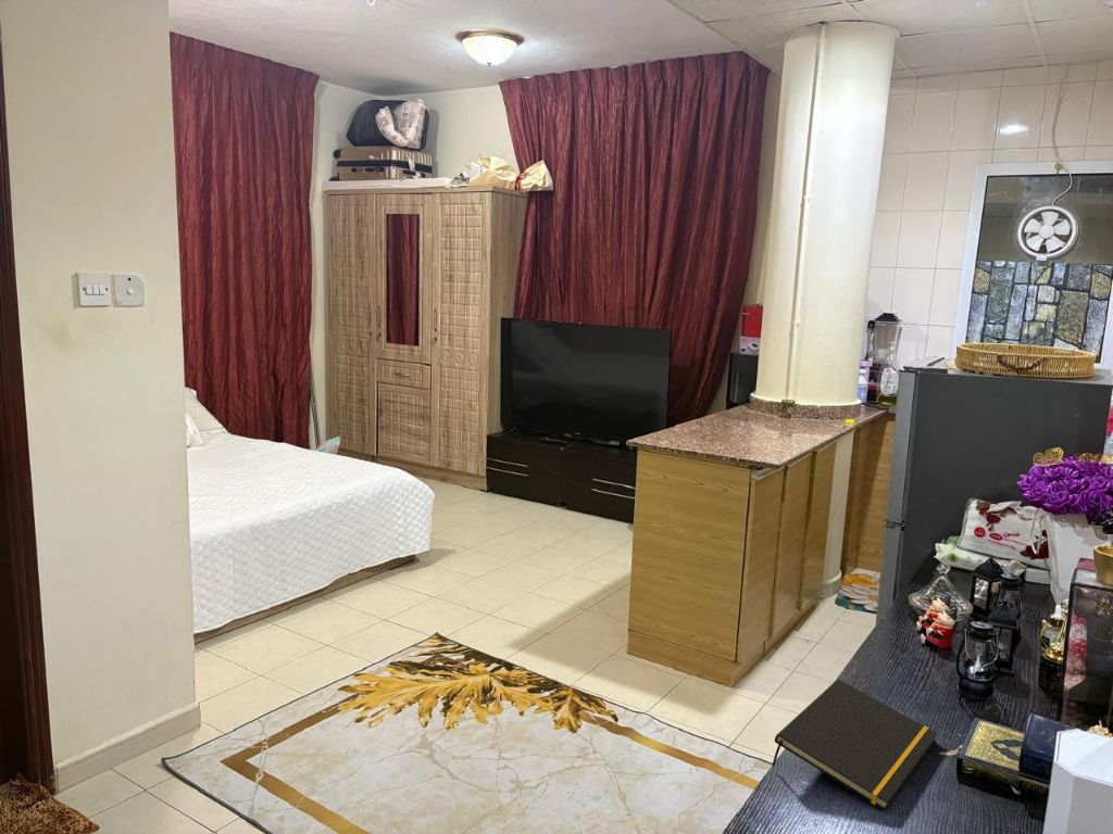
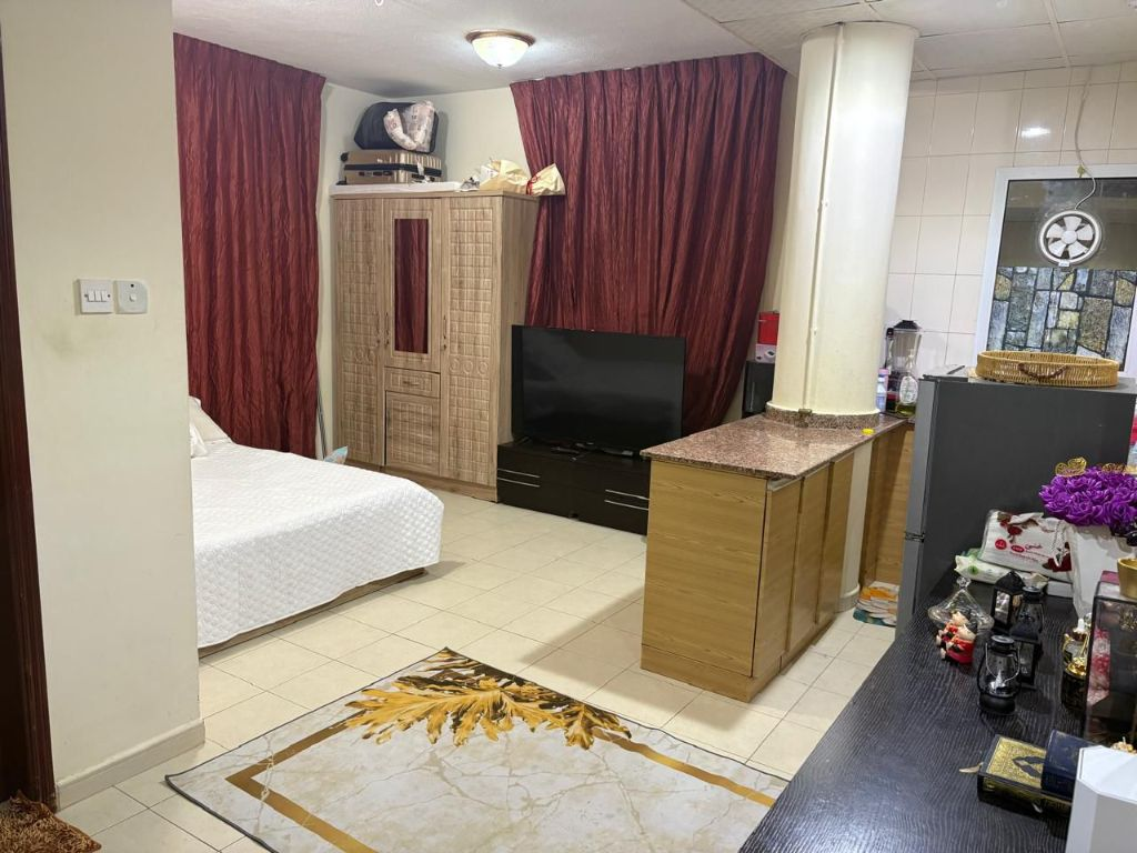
- notepad [771,678,939,811]
